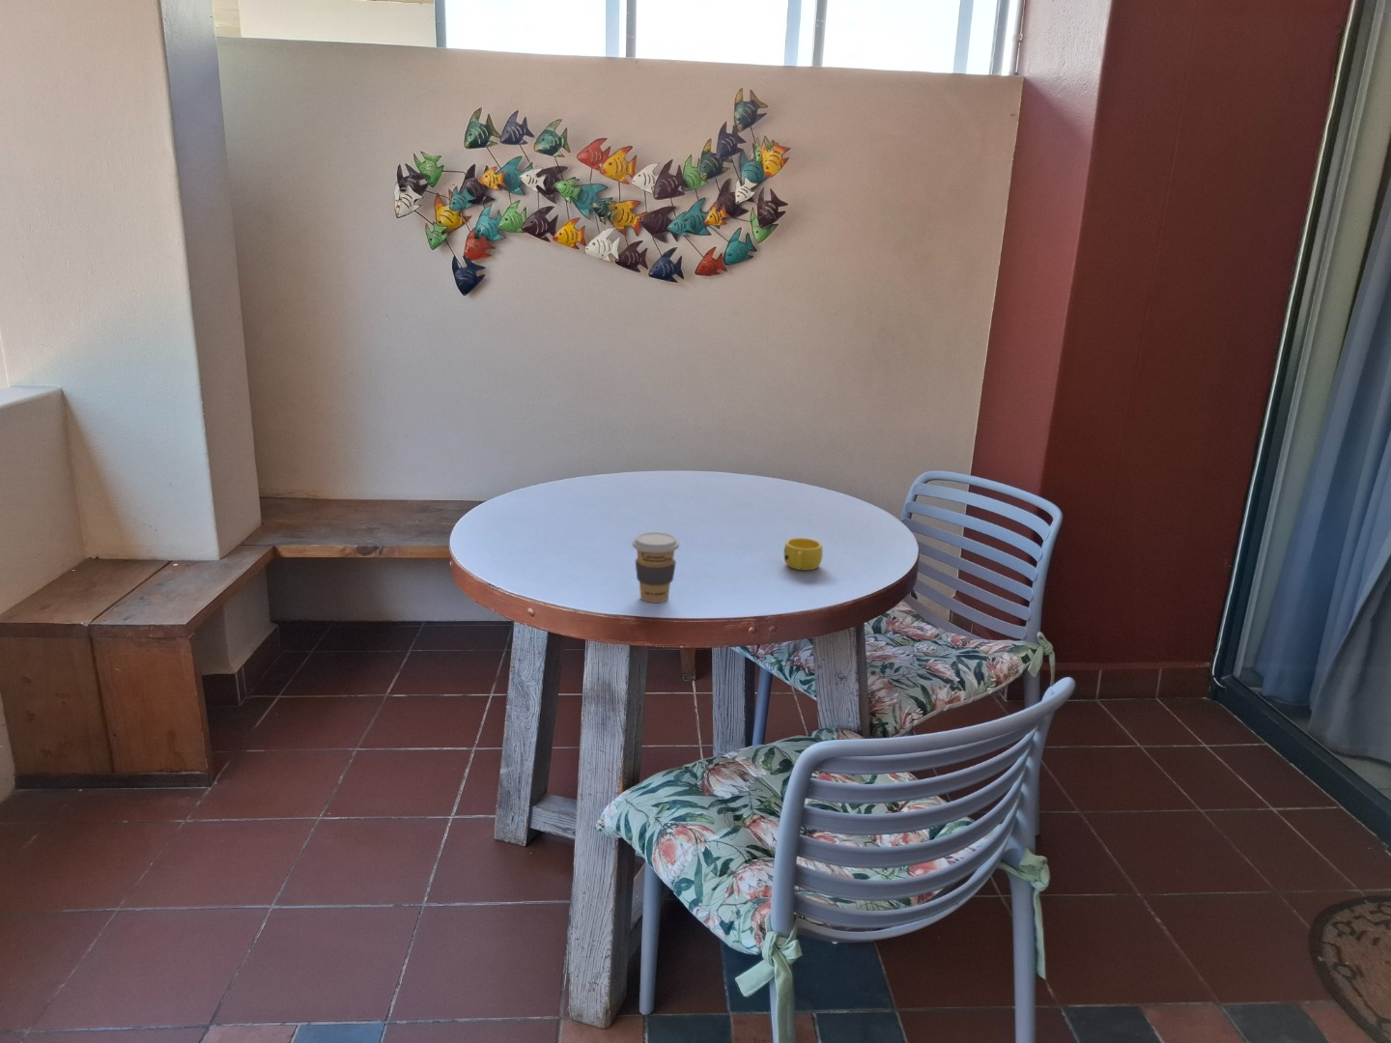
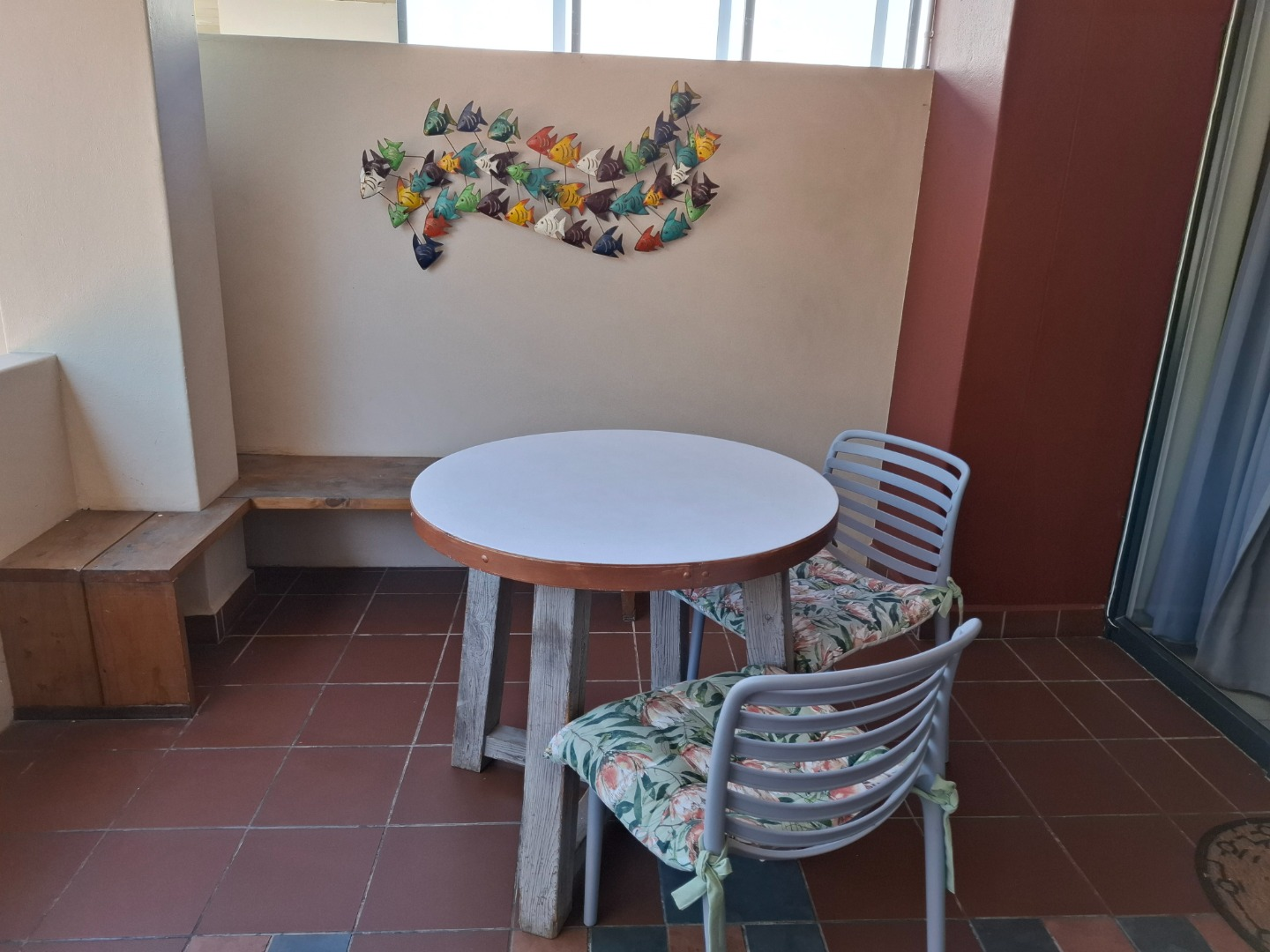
- cup [783,537,823,571]
- coffee cup [632,531,680,604]
